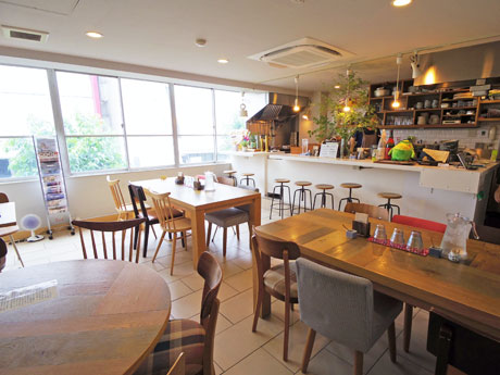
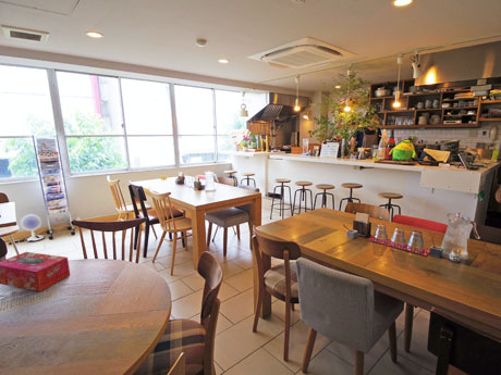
+ tissue box [0,251,71,292]
